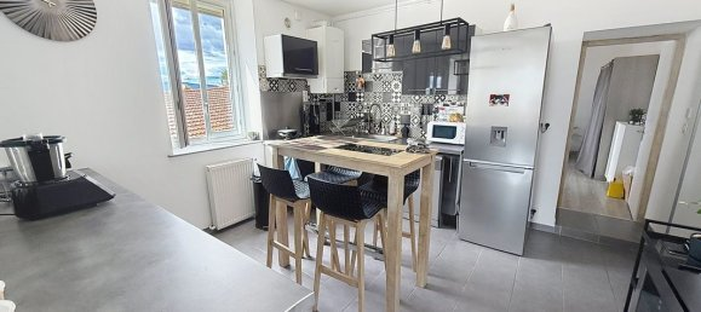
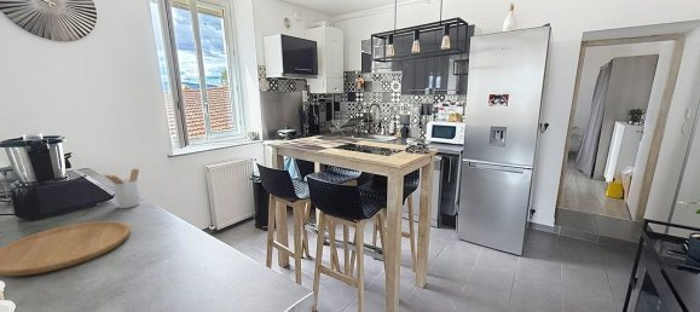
+ utensil holder [103,168,140,209]
+ cutting board [0,220,132,277]
